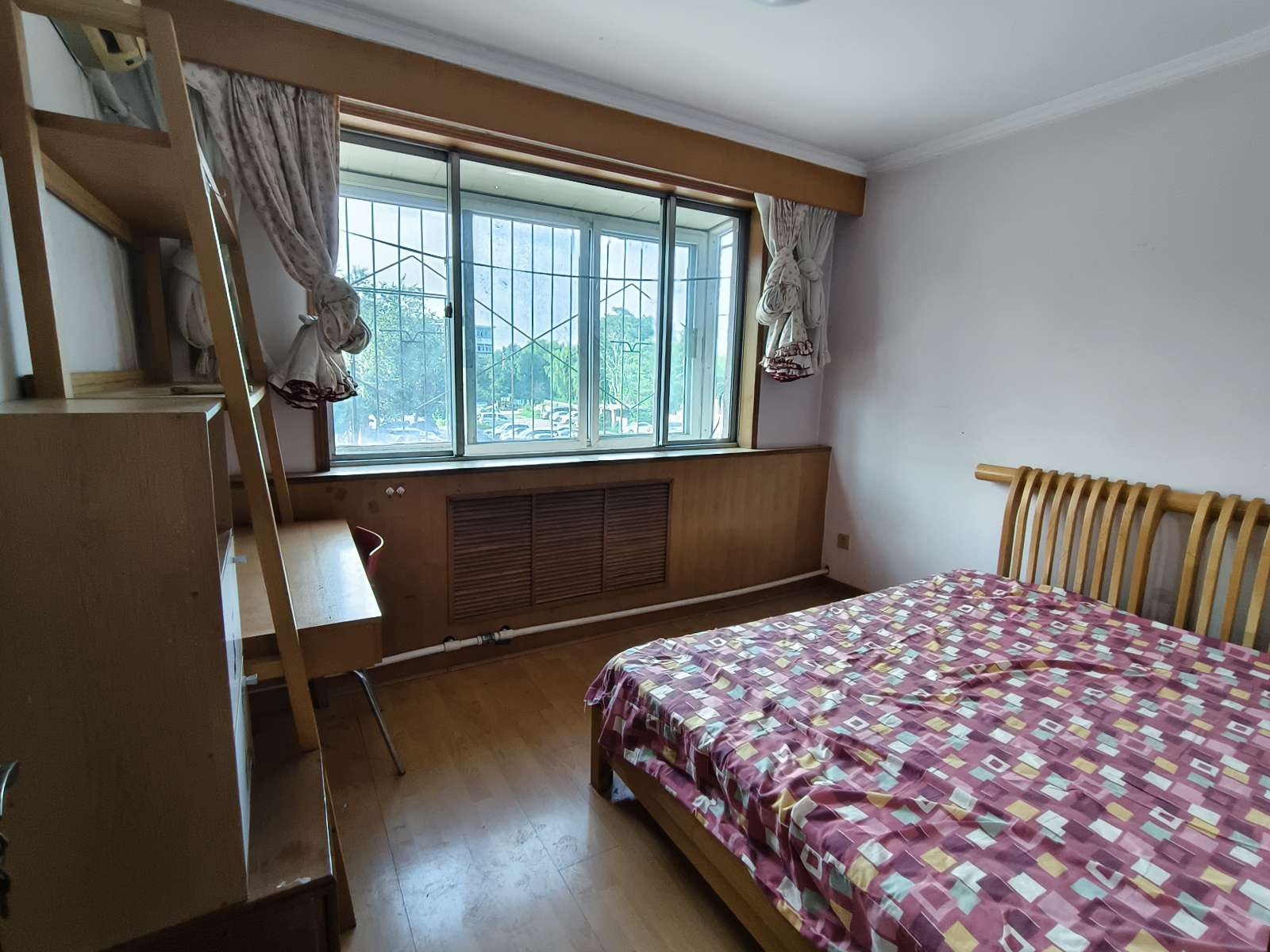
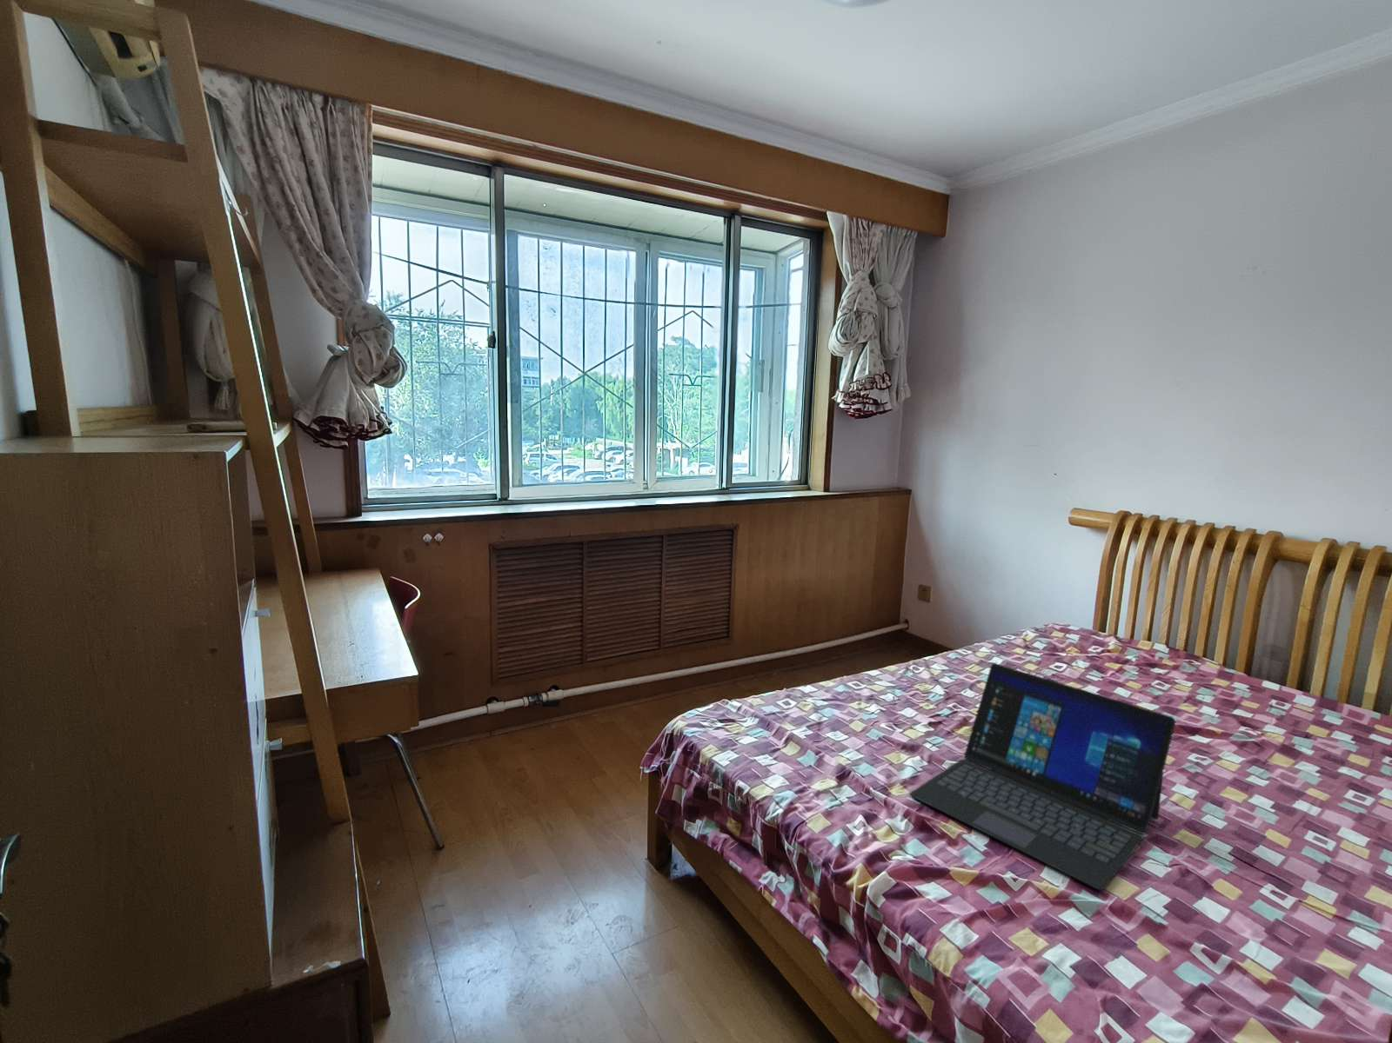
+ laptop [909,663,1177,892]
